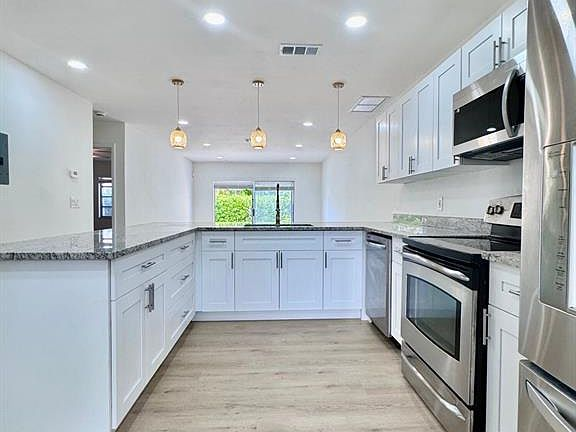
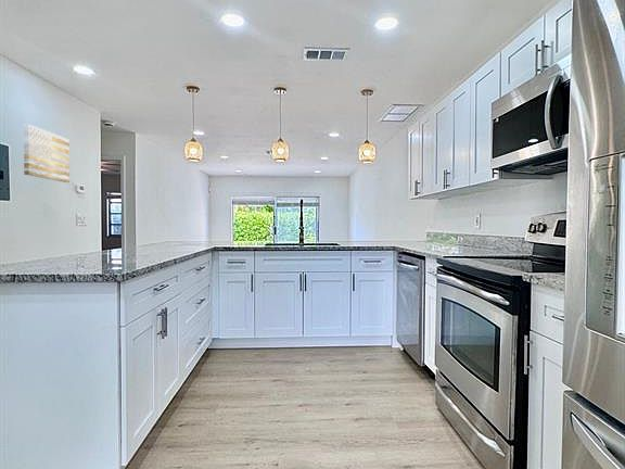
+ wall art [23,123,71,183]
